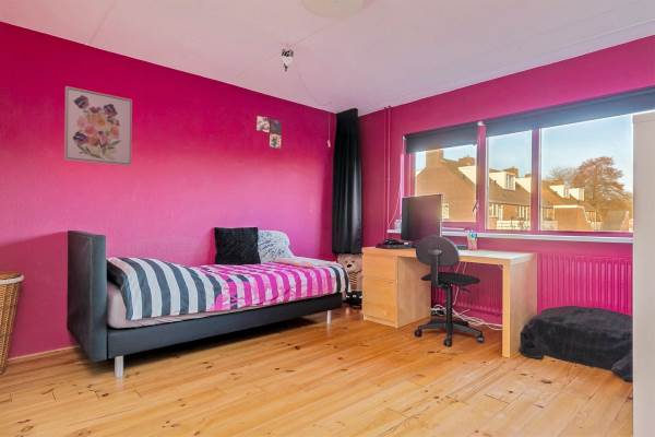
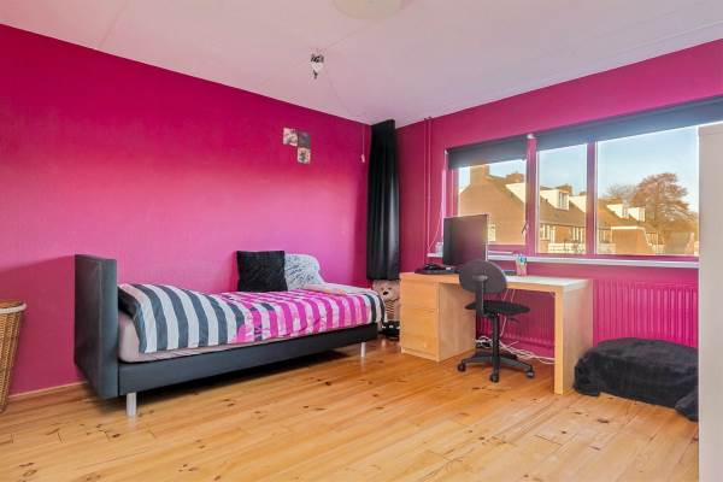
- wall art [63,85,133,167]
